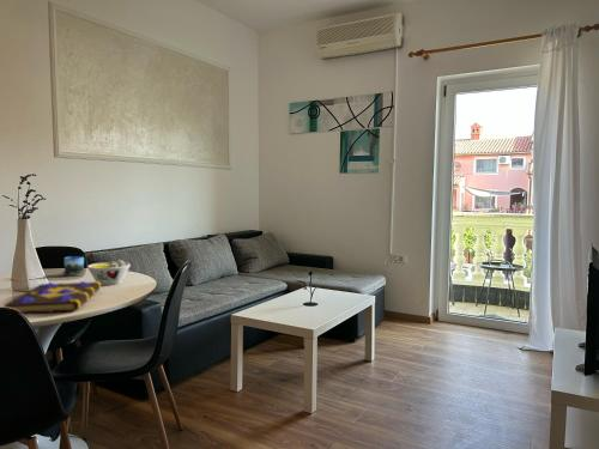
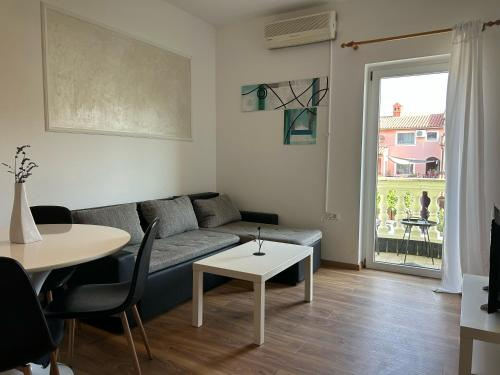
- book [4,280,102,315]
- bowl [86,259,132,286]
- mug [55,255,85,278]
